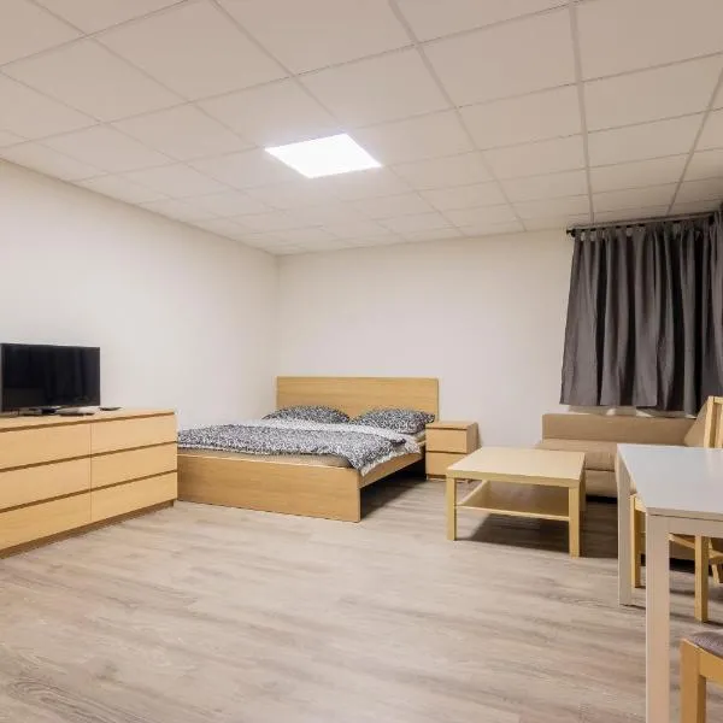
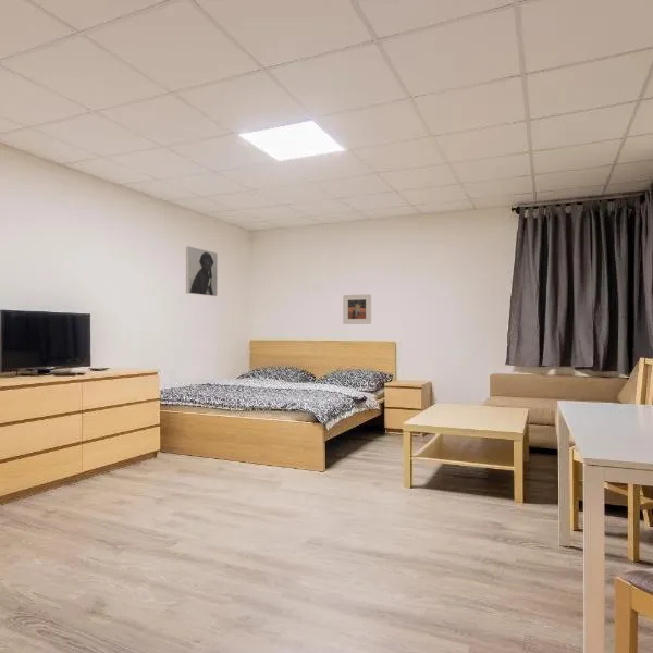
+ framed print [185,245,219,297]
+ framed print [342,293,372,325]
